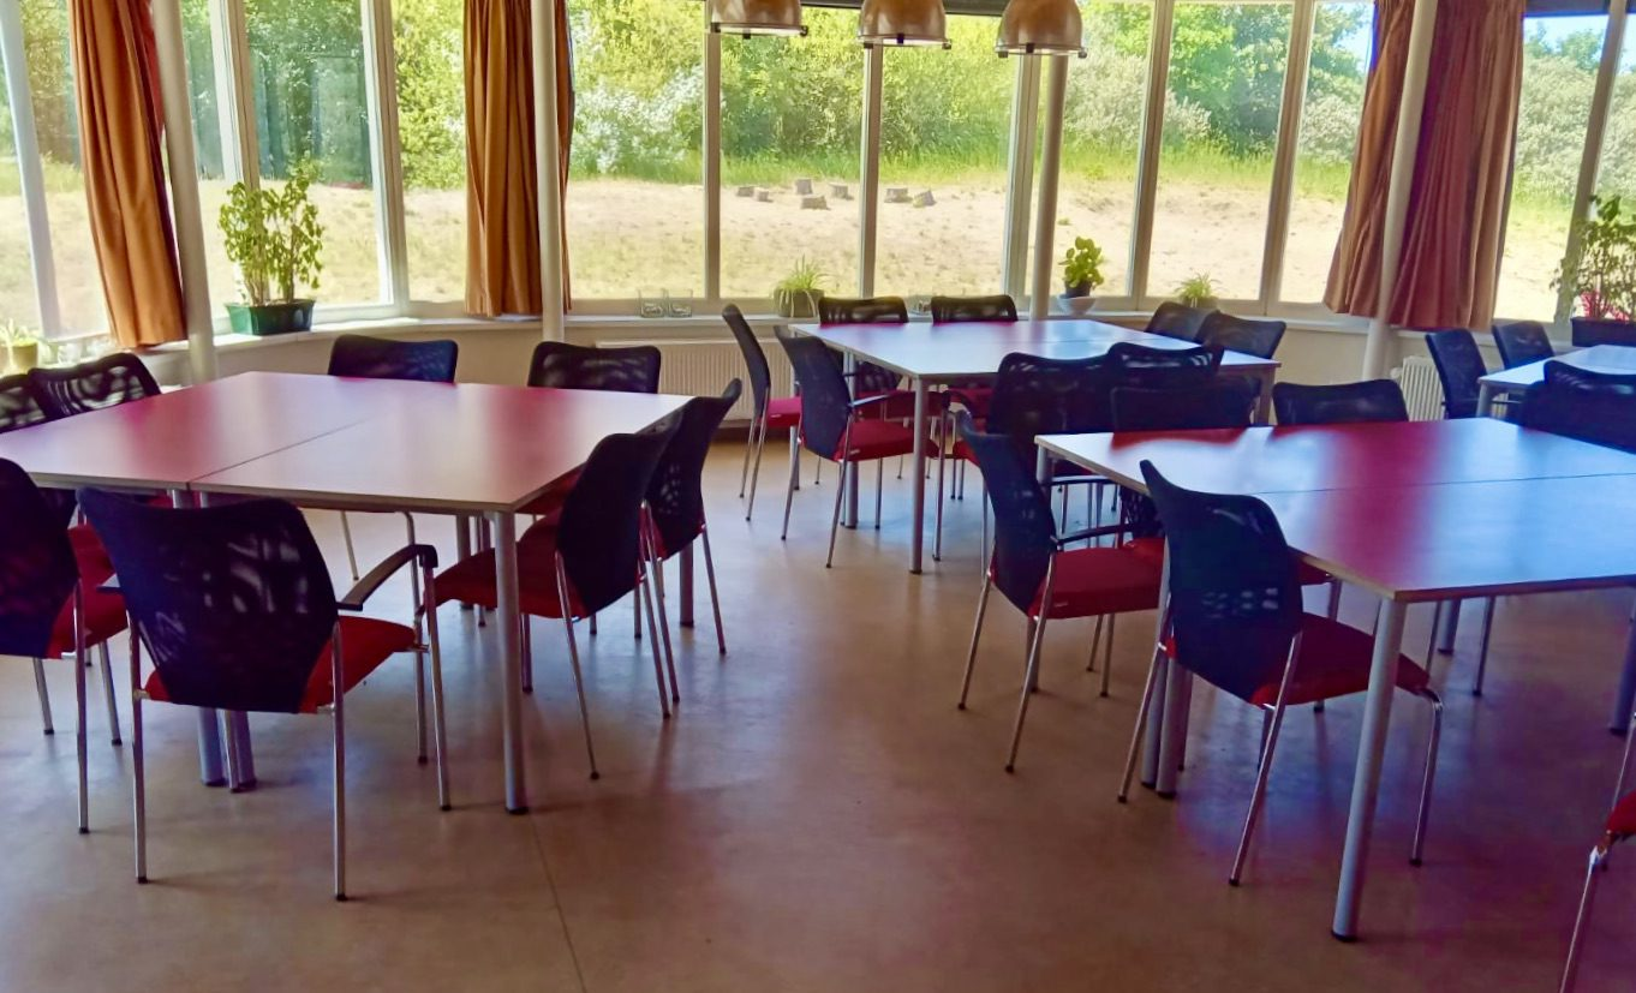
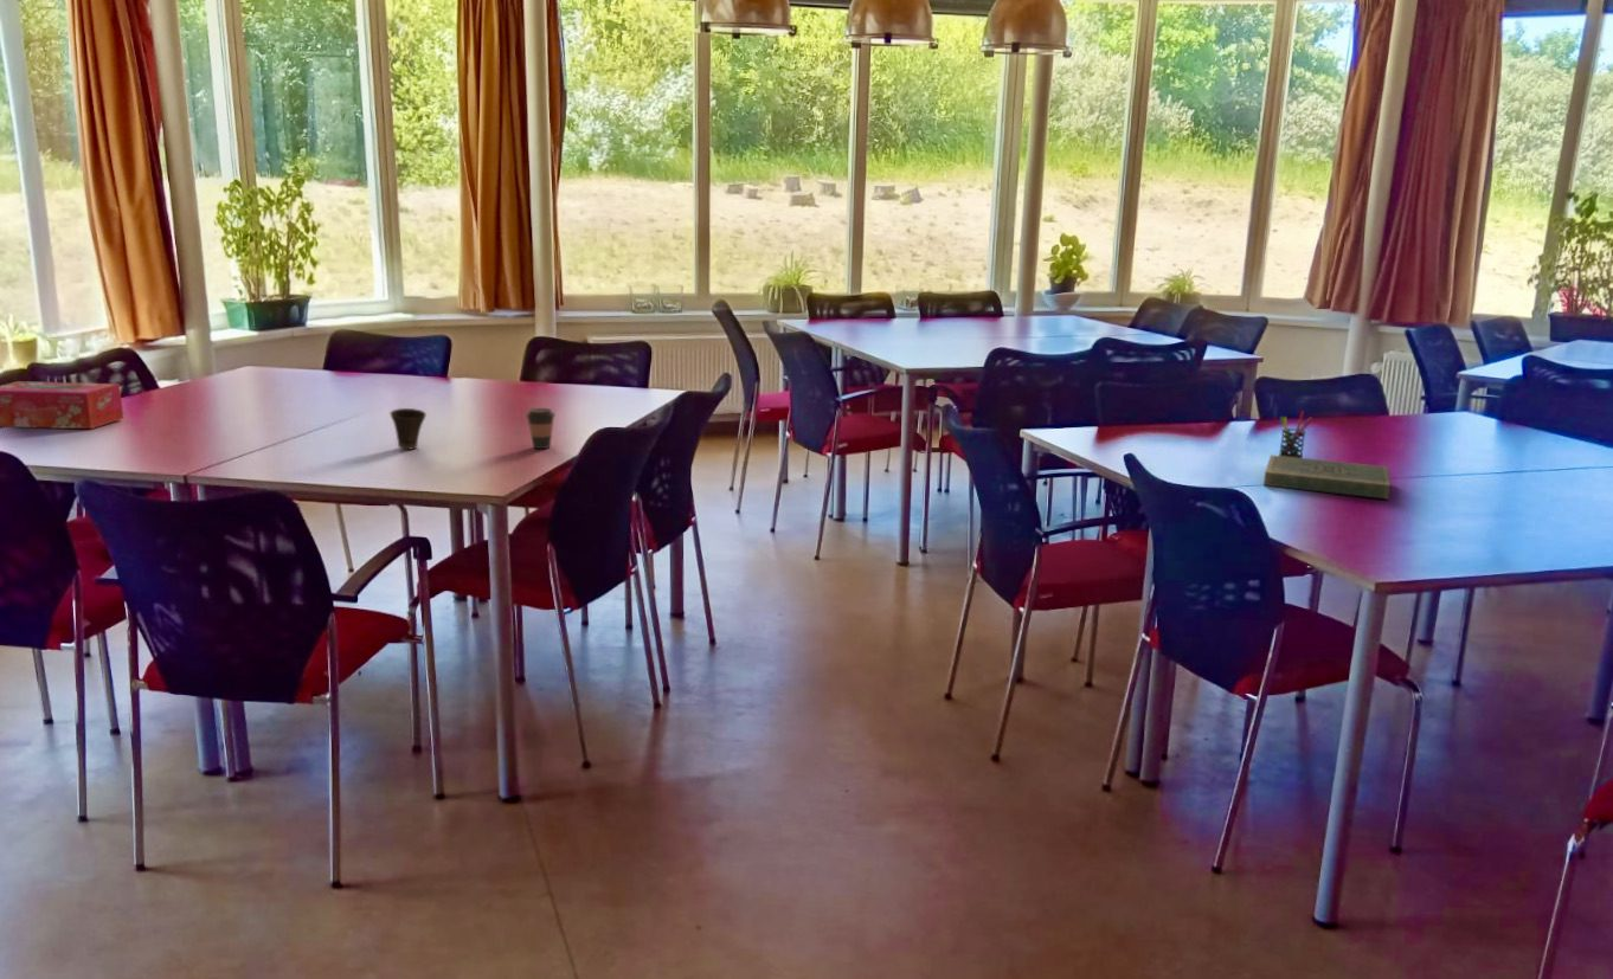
+ pen holder [1278,410,1315,458]
+ book [1262,453,1392,500]
+ coffee cup [525,407,557,450]
+ tissue box [0,380,124,430]
+ cup [388,407,428,451]
